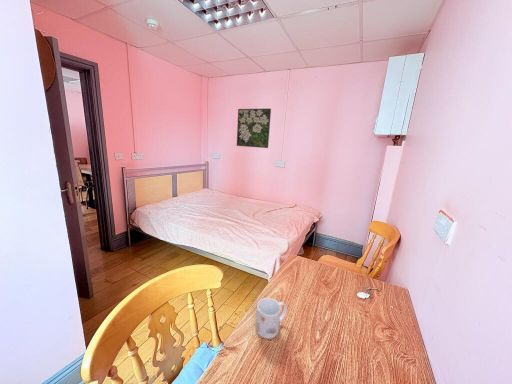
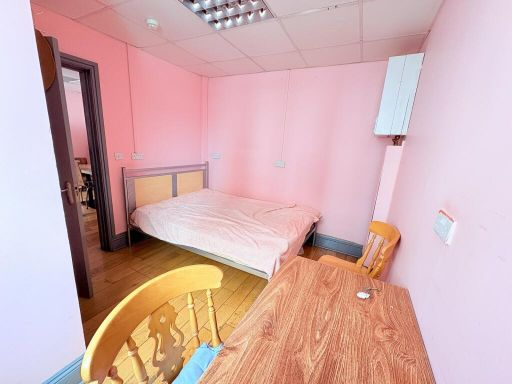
- mug [255,297,288,340]
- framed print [236,108,272,149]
